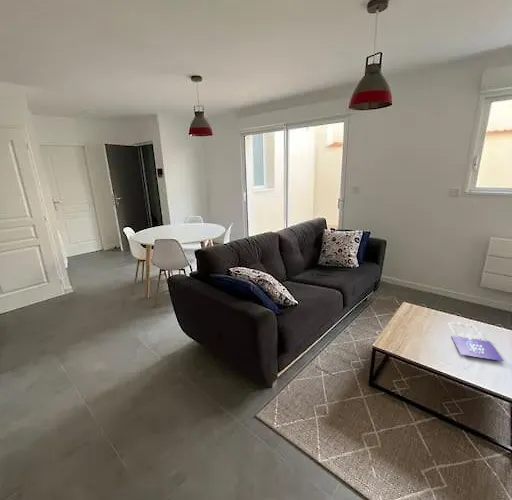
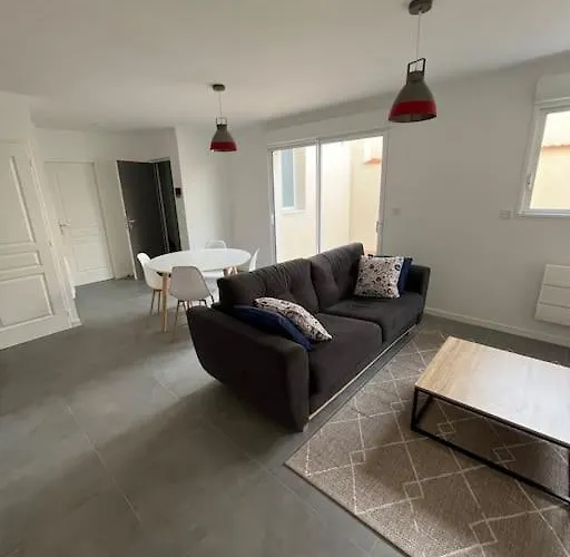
- board game [447,320,505,362]
